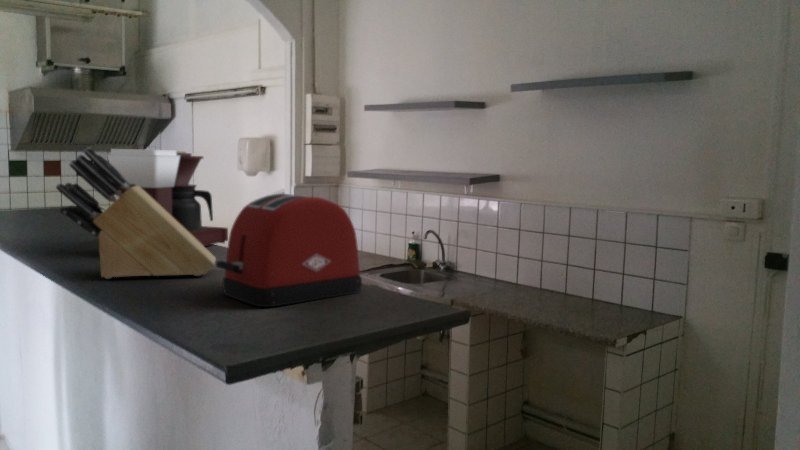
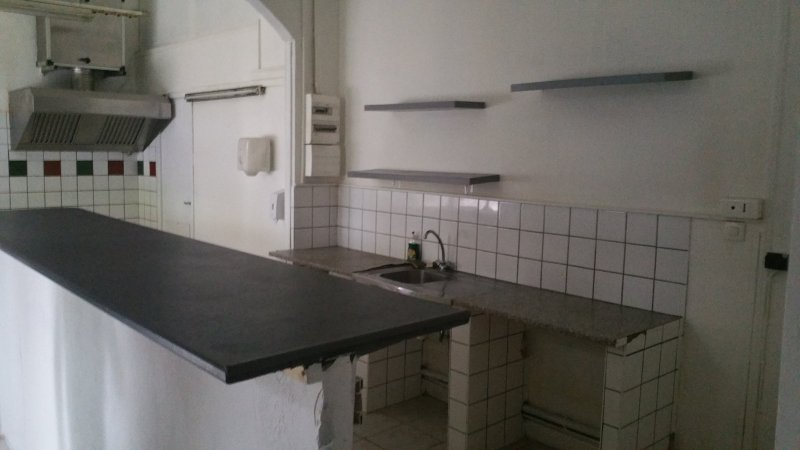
- toaster [215,193,363,308]
- knife block [55,146,217,280]
- coffee maker [97,148,229,254]
